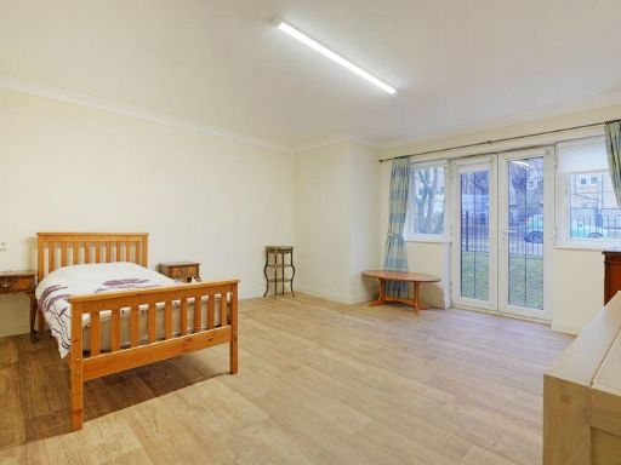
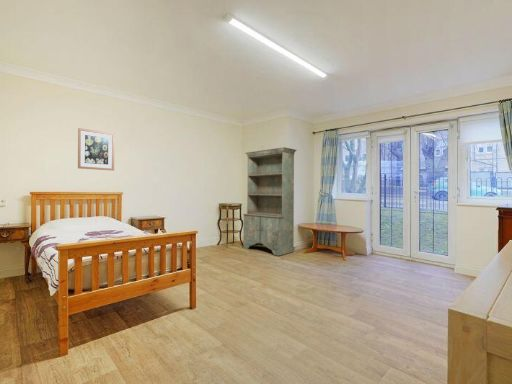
+ bookshelf [242,146,298,257]
+ wall art [77,127,116,171]
